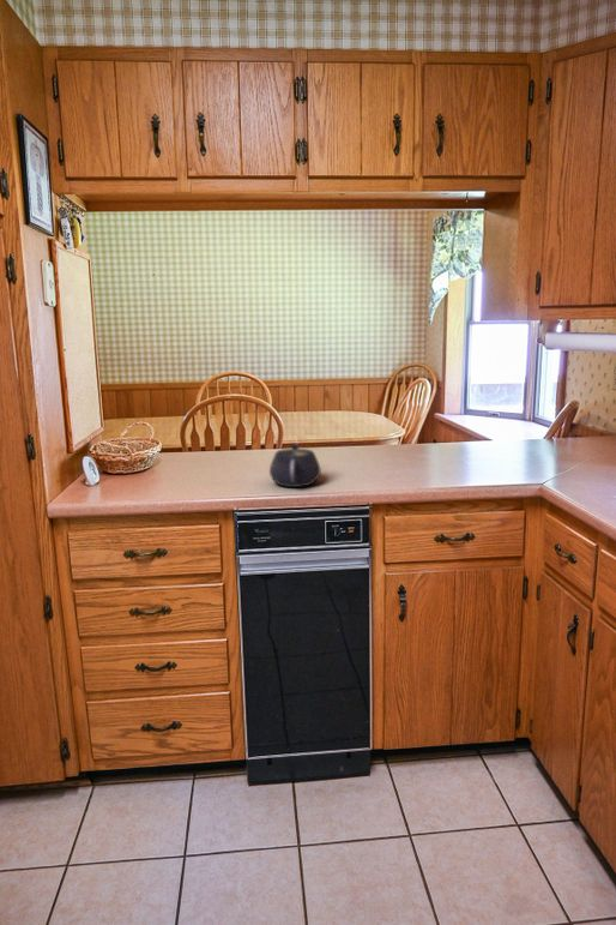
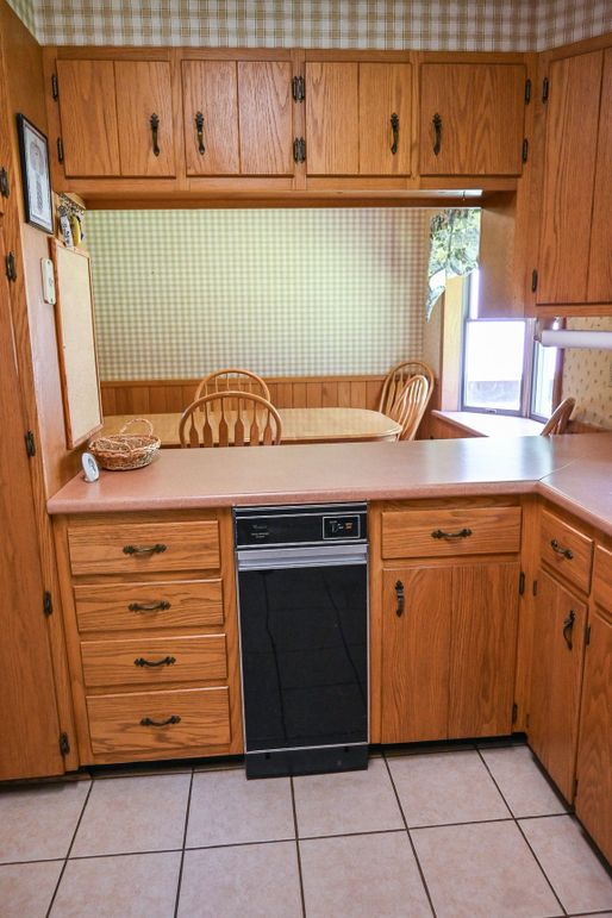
- teapot [268,443,322,488]
